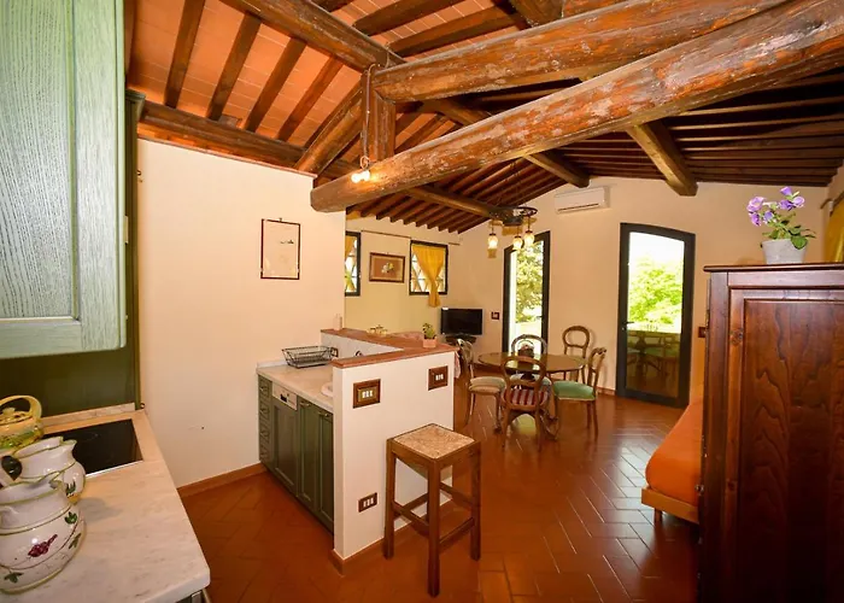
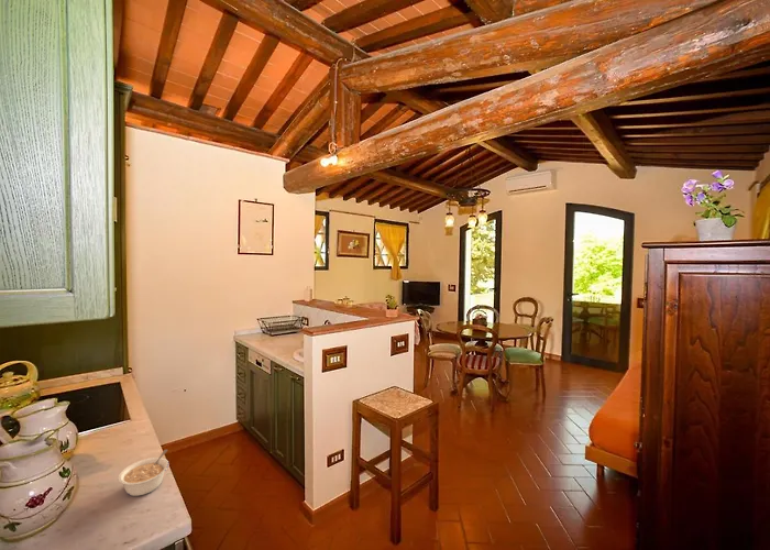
+ legume [118,449,170,497]
